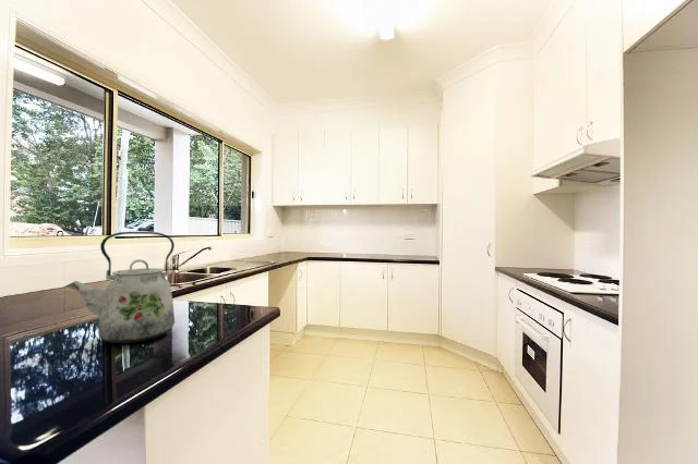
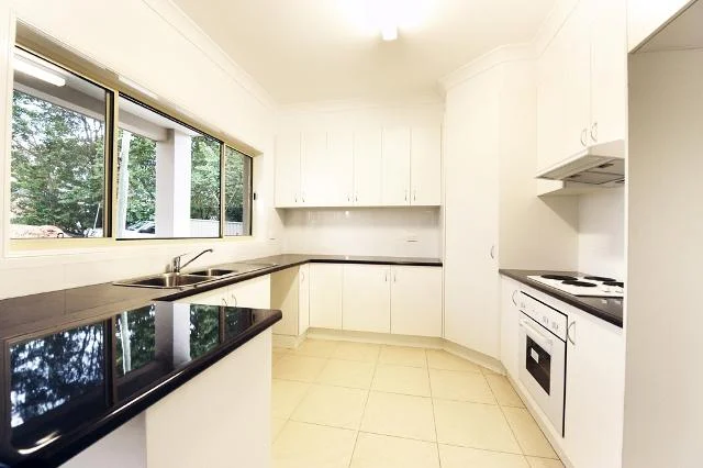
- kettle [64,231,176,344]
